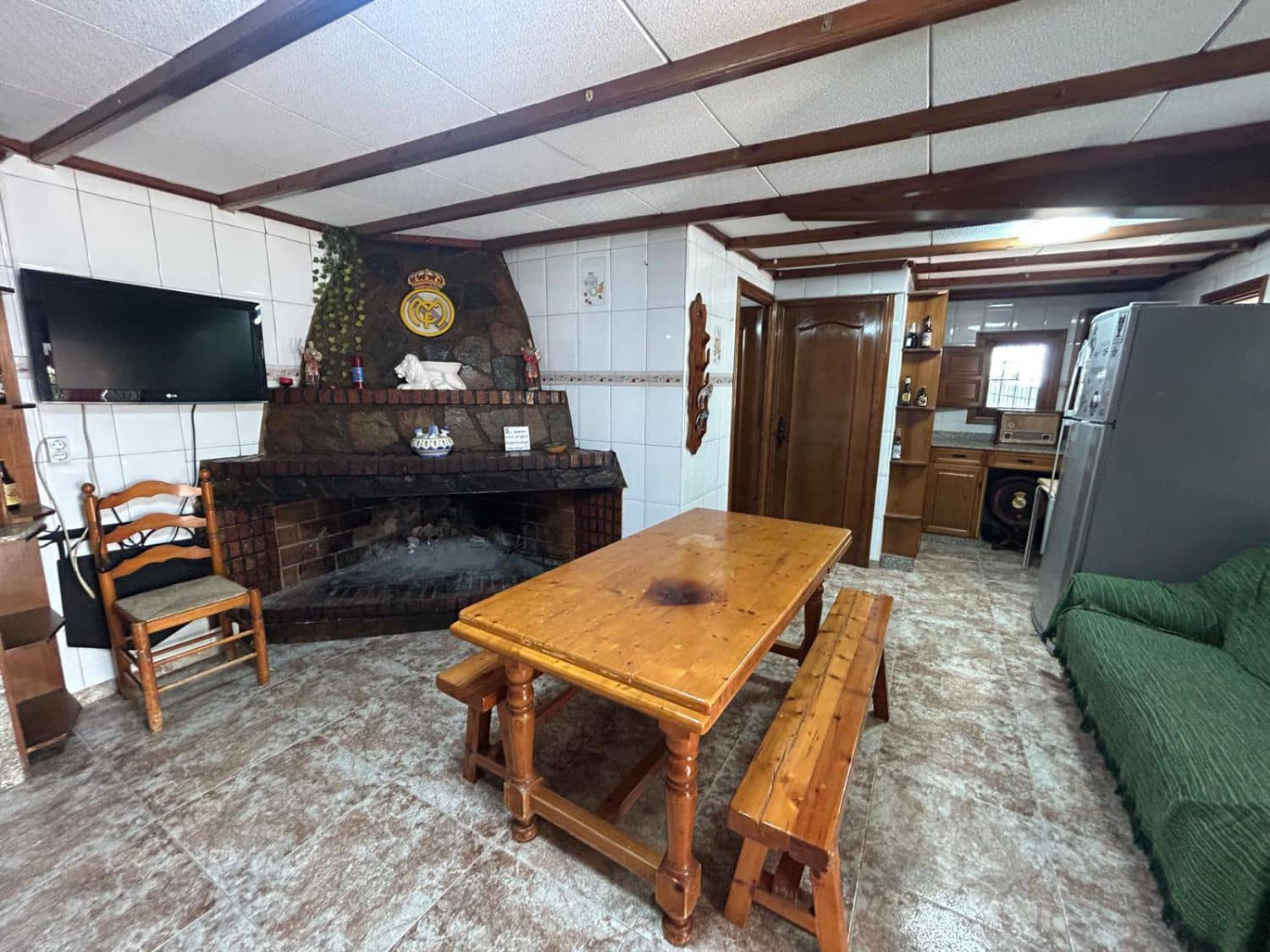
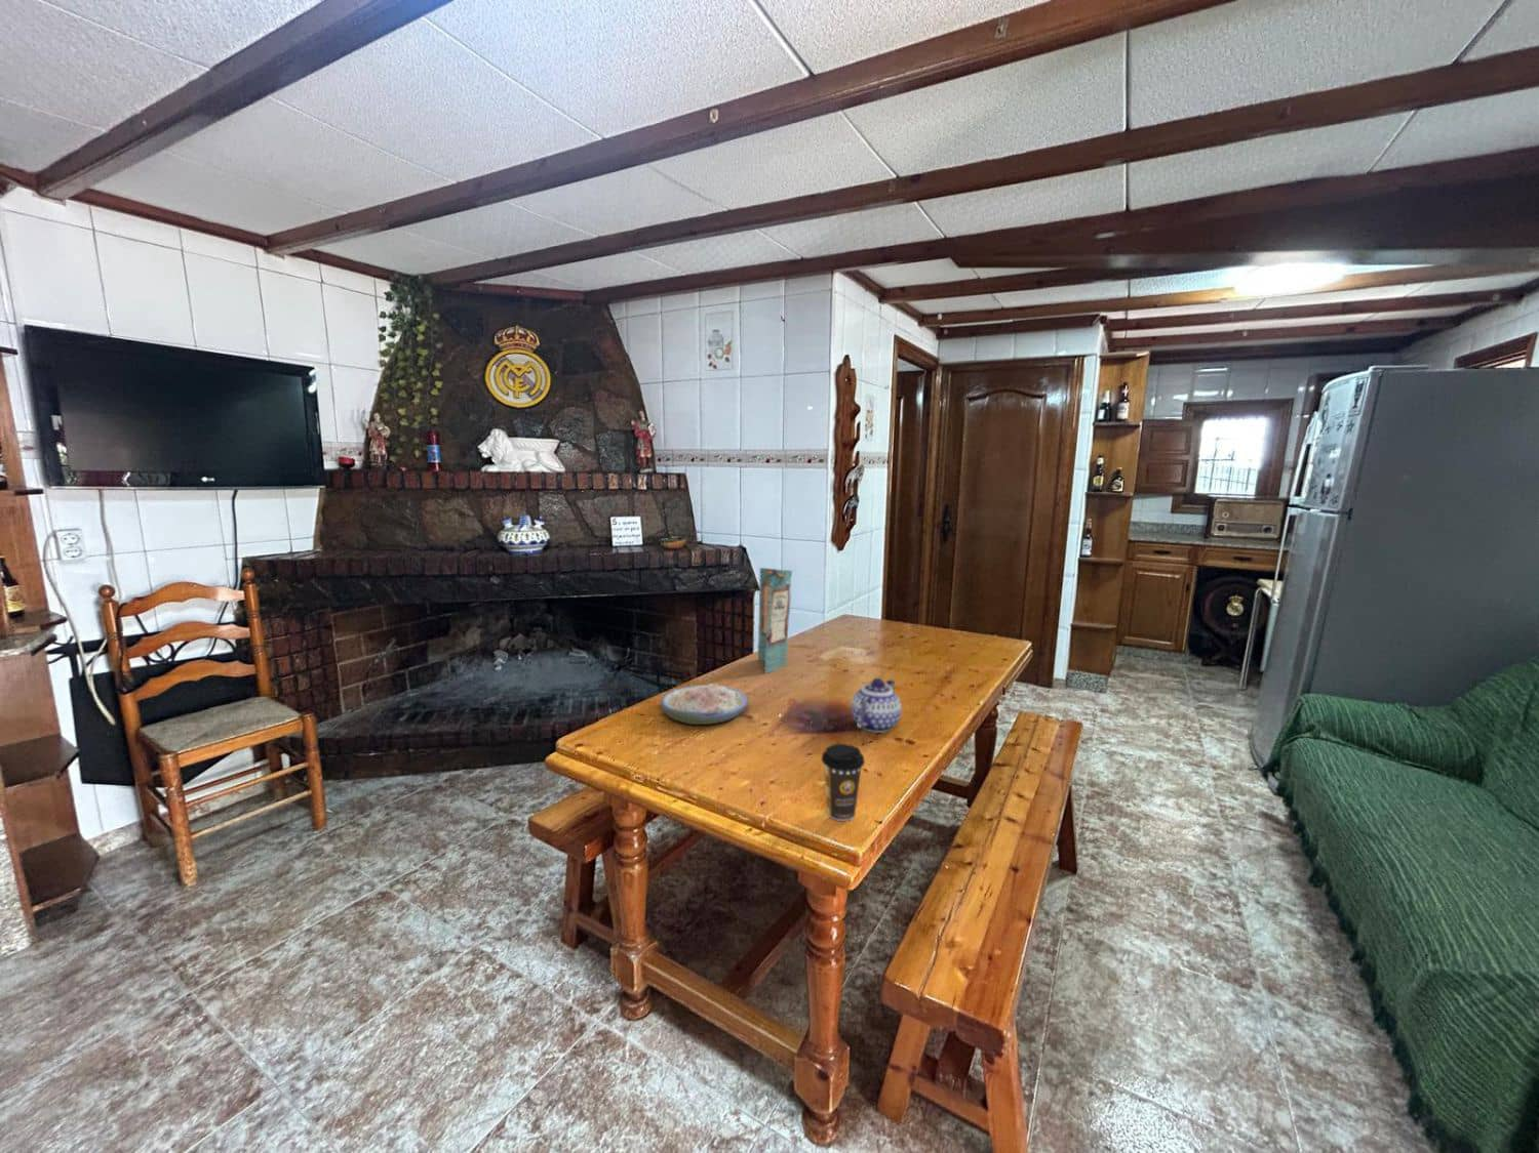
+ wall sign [756,567,793,675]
+ teapot [851,677,902,734]
+ soup [659,683,749,725]
+ coffee cup [820,744,866,822]
